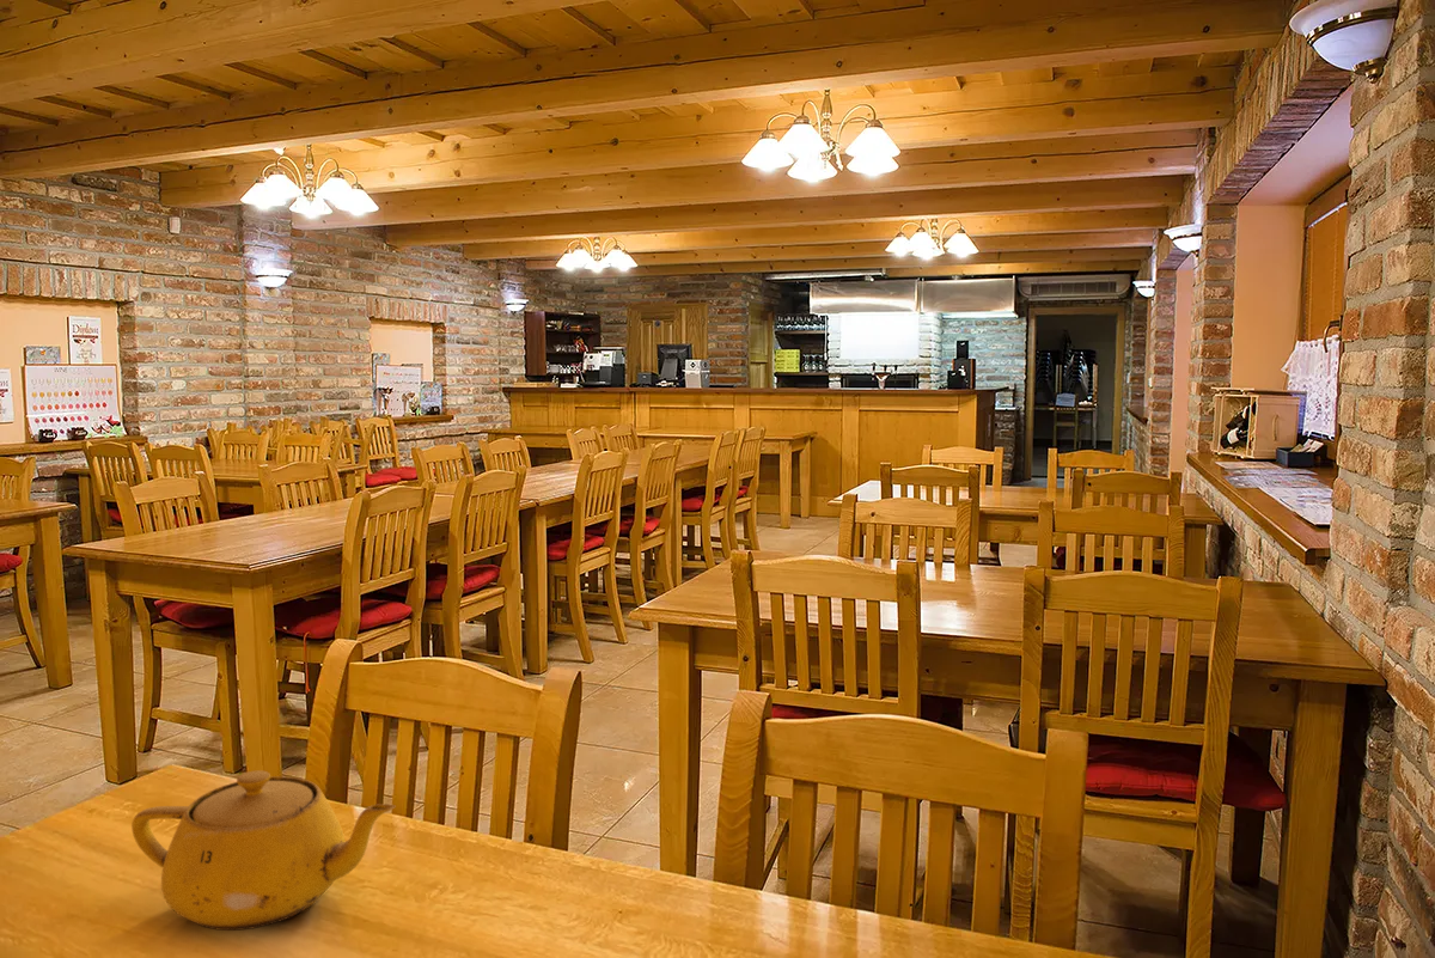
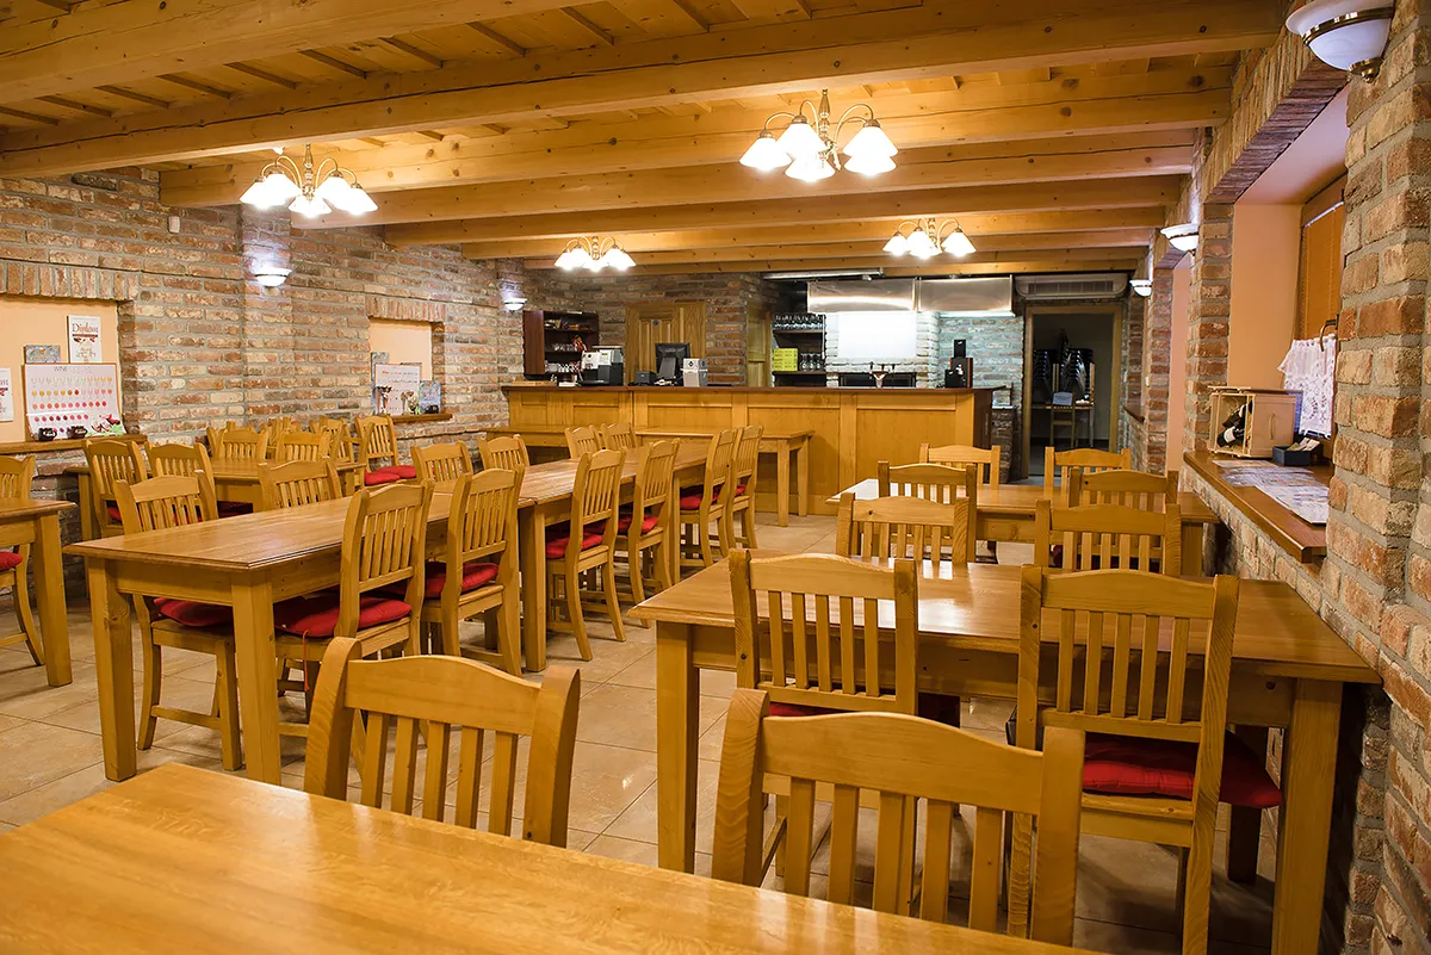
- teapot [130,769,397,932]
